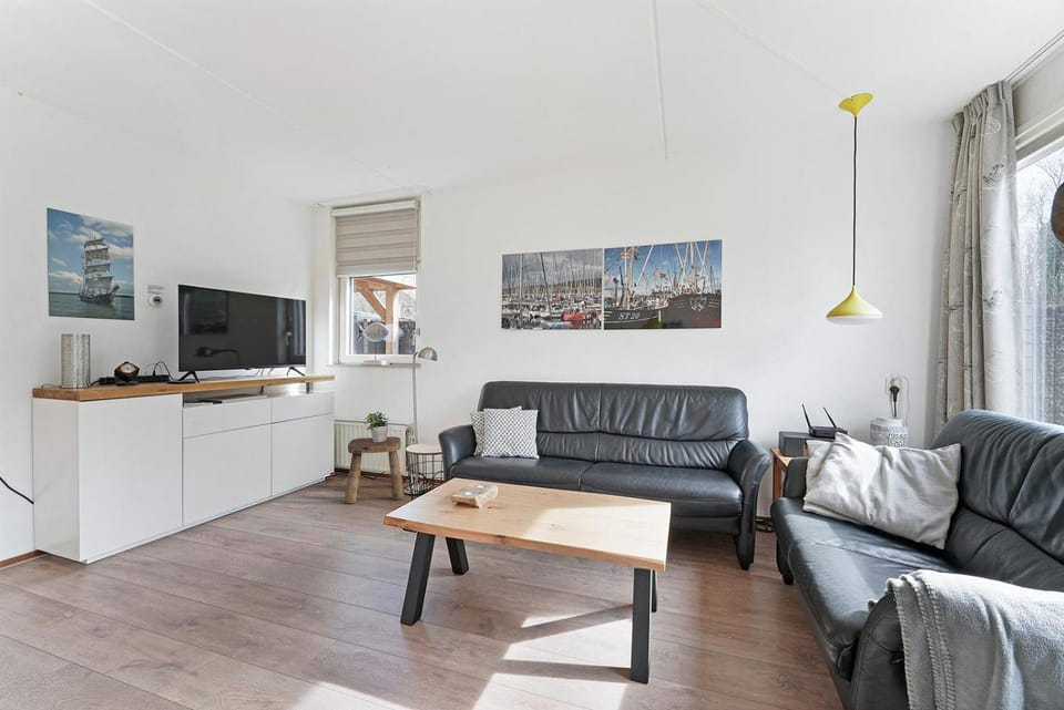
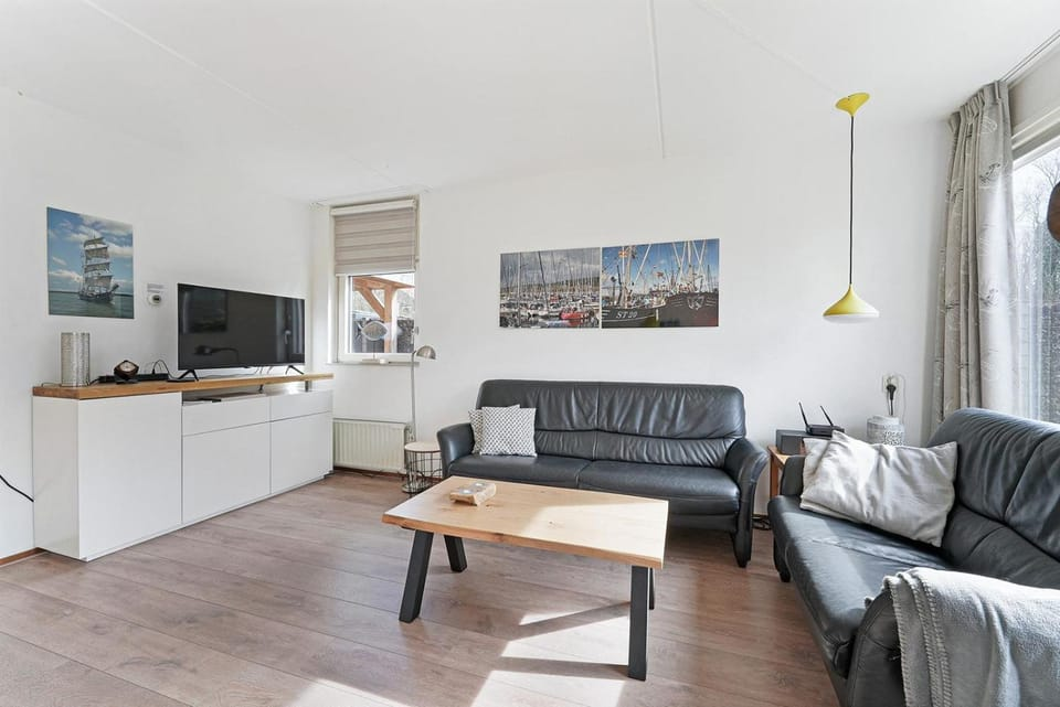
- potted plant [364,410,389,442]
- stool [344,435,405,504]
